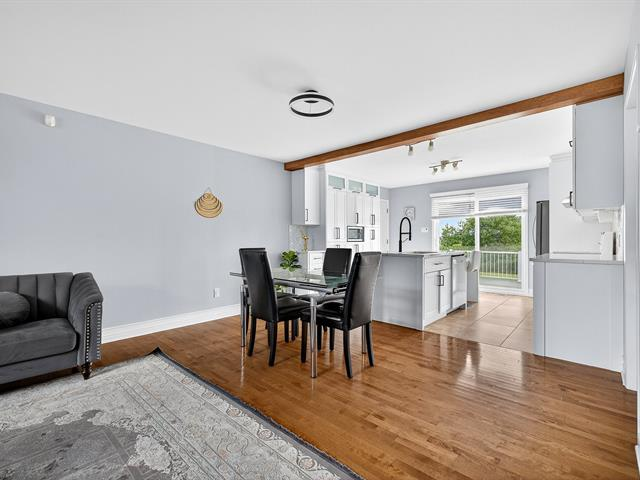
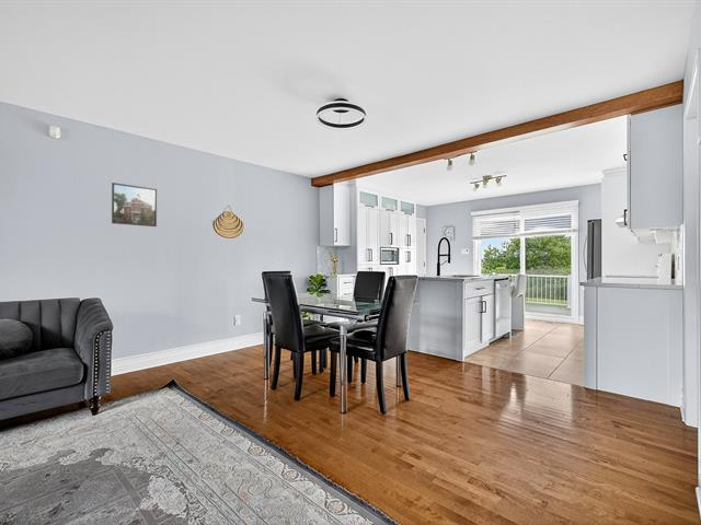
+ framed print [111,182,158,228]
